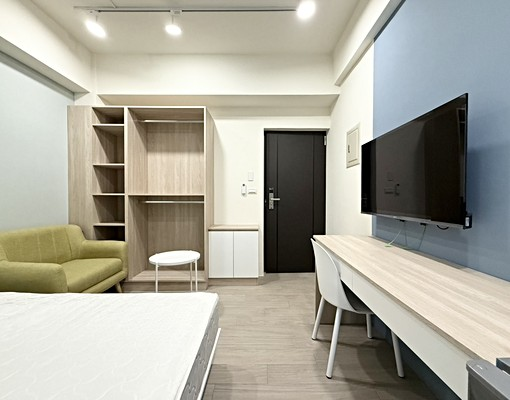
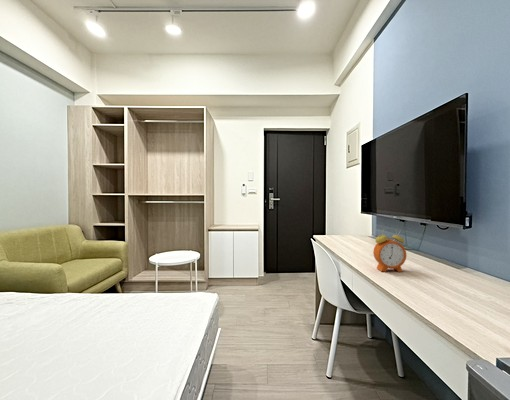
+ alarm clock [372,228,408,273]
